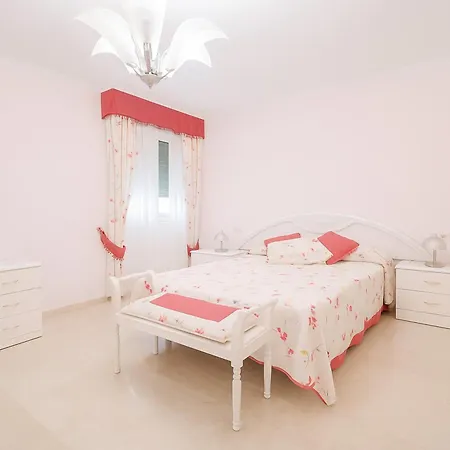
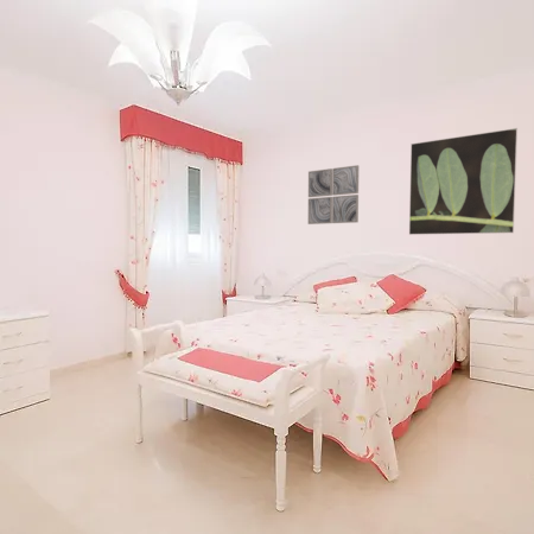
+ wall art [307,164,360,225]
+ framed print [408,127,519,236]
